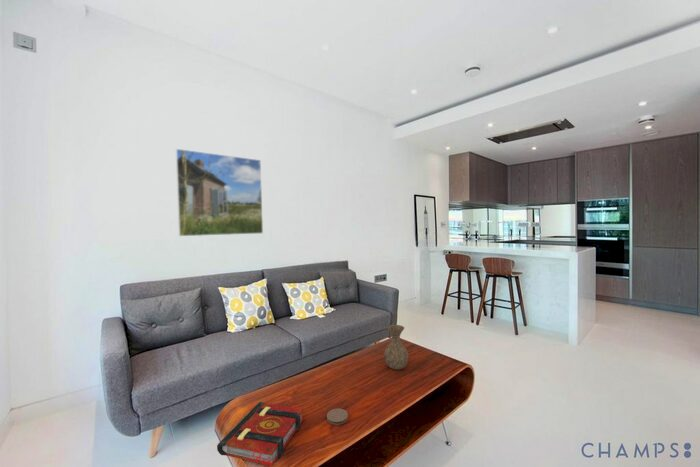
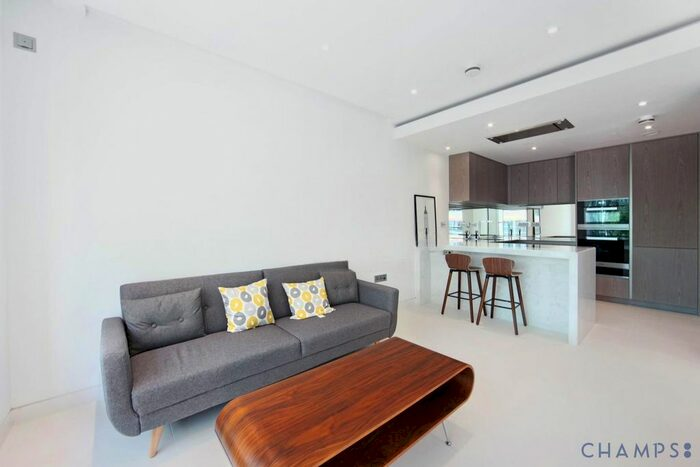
- book [216,401,305,467]
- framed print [175,148,264,237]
- coaster [326,408,349,426]
- vase [383,324,409,371]
